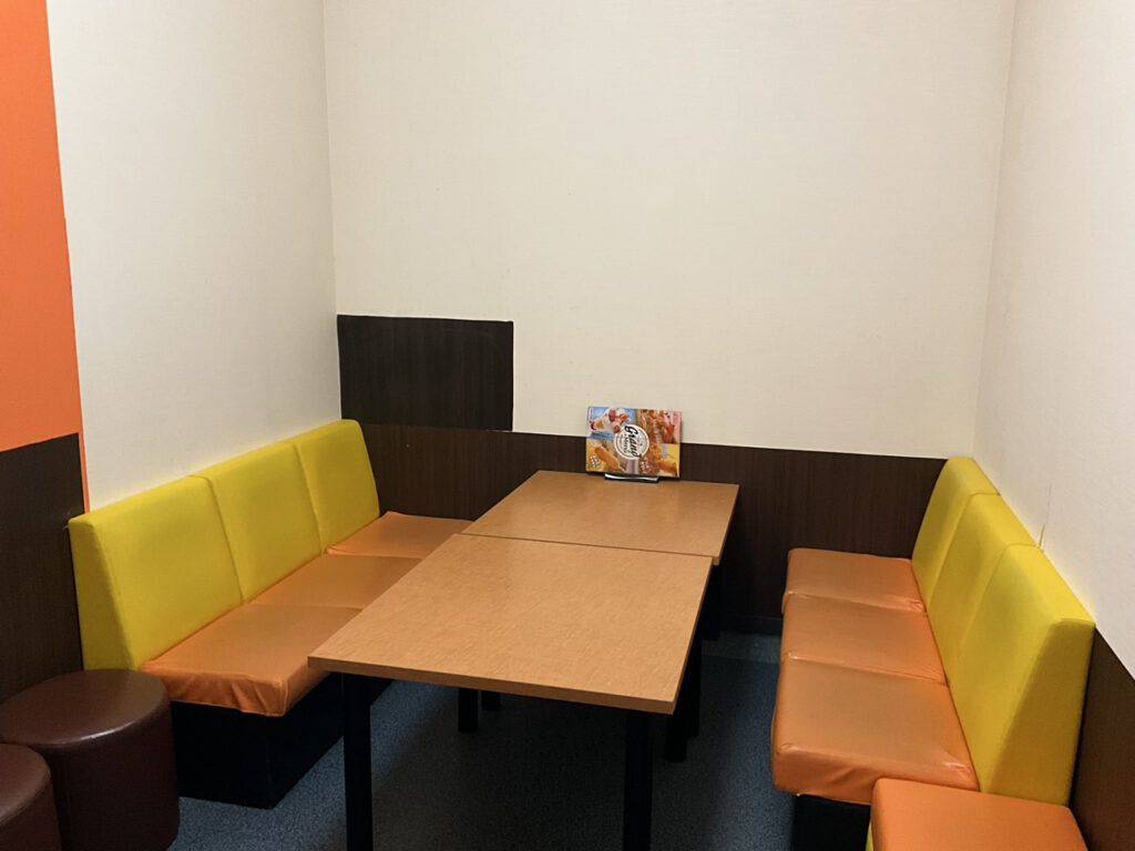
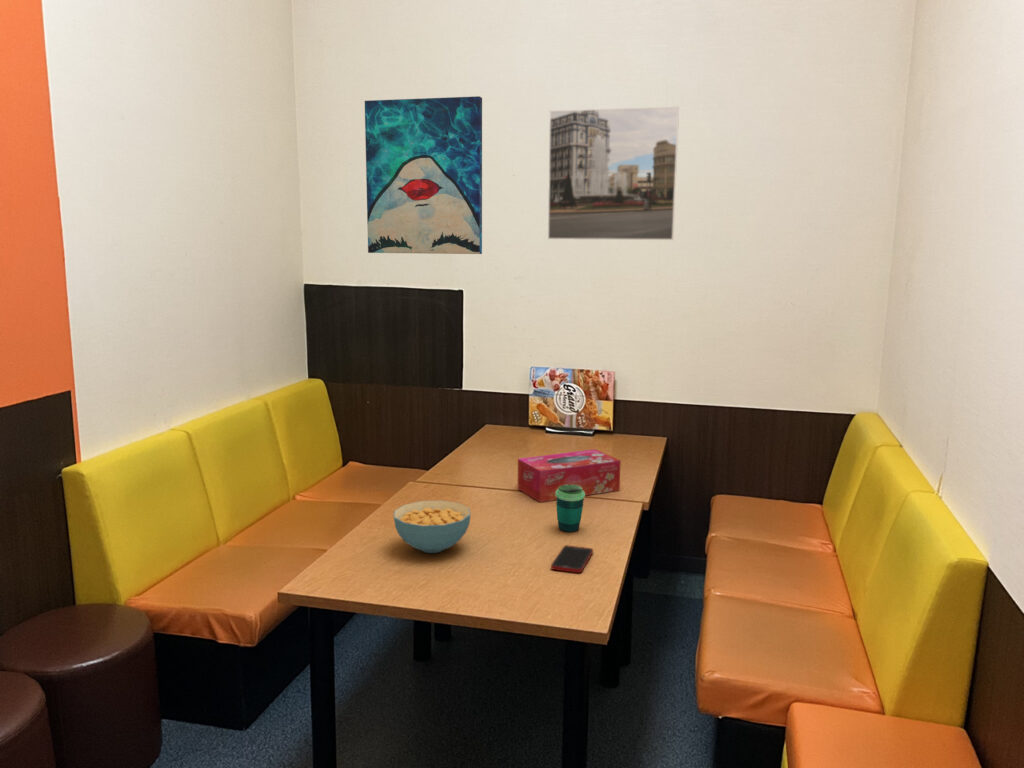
+ cell phone [550,544,594,574]
+ cereal bowl [393,499,472,554]
+ wall art [364,95,483,255]
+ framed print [547,105,680,241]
+ cup [555,484,586,533]
+ tissue box [517,448,622,503]
